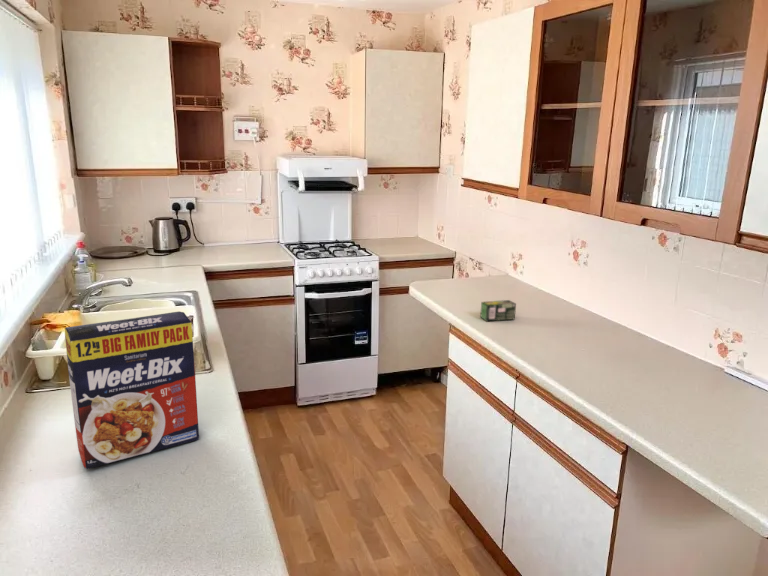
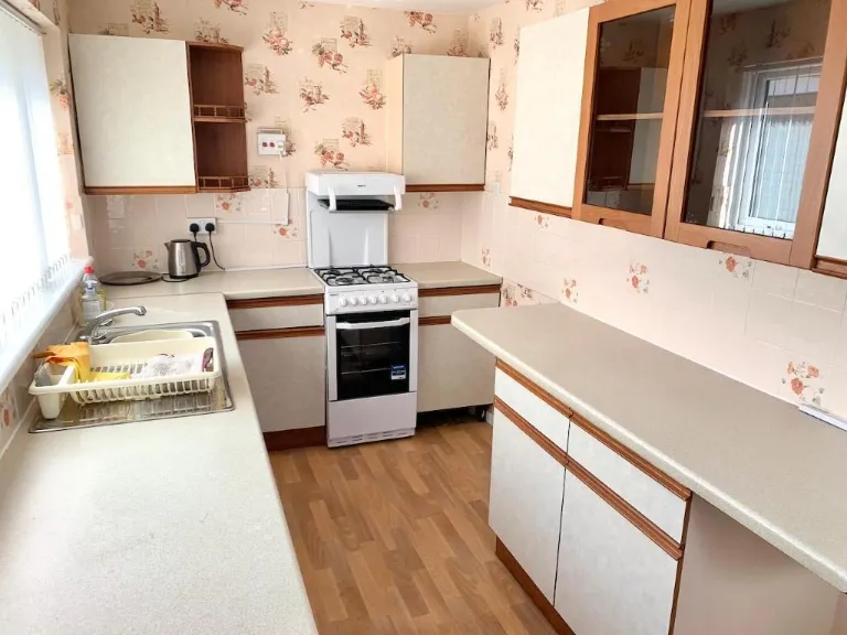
- tea box [479,299,517,322]
- cereal box [64,310,200,470]
